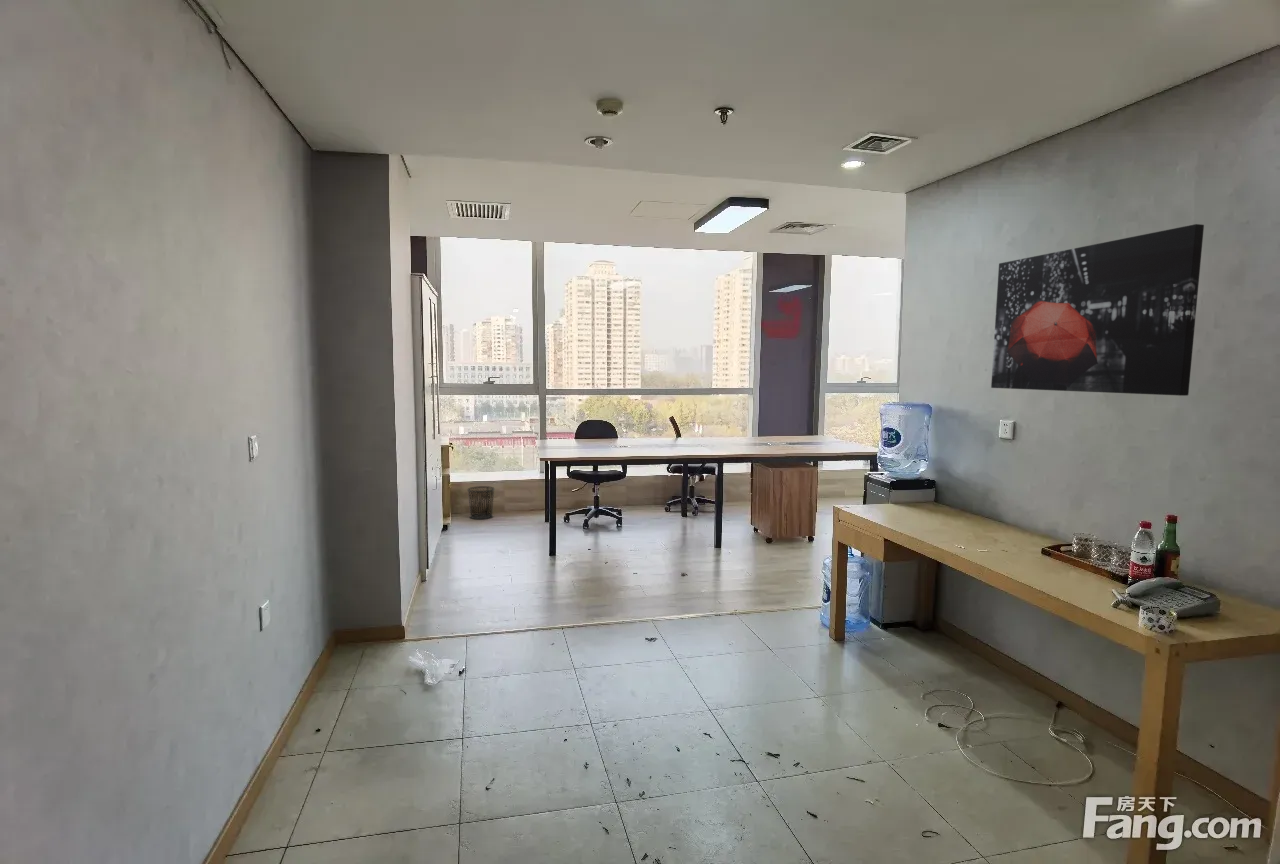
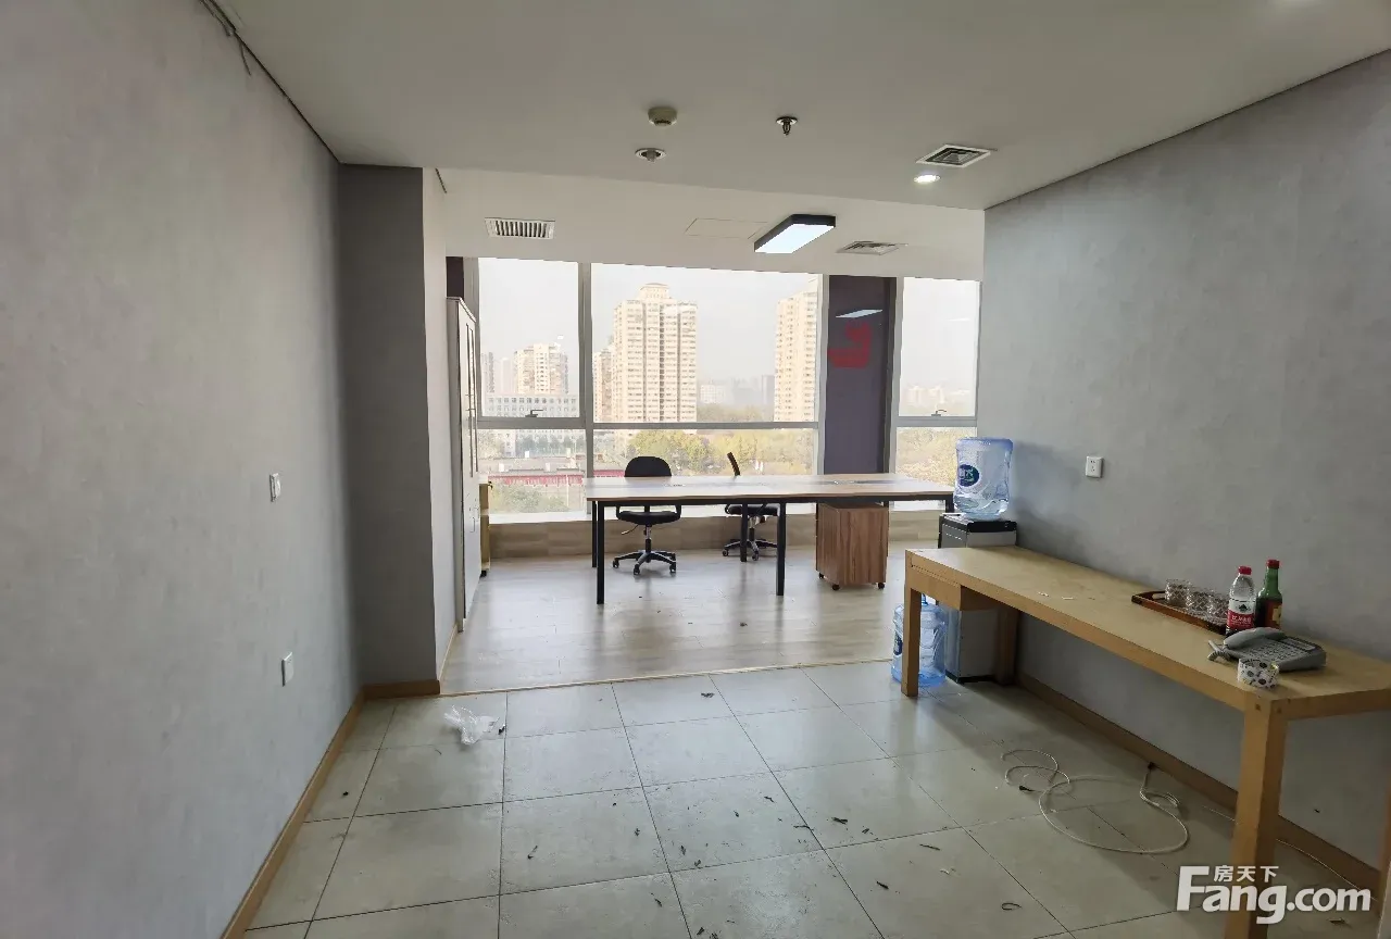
- waste bin [466,485,496,520]
- wall art [990,223,1205,397]
